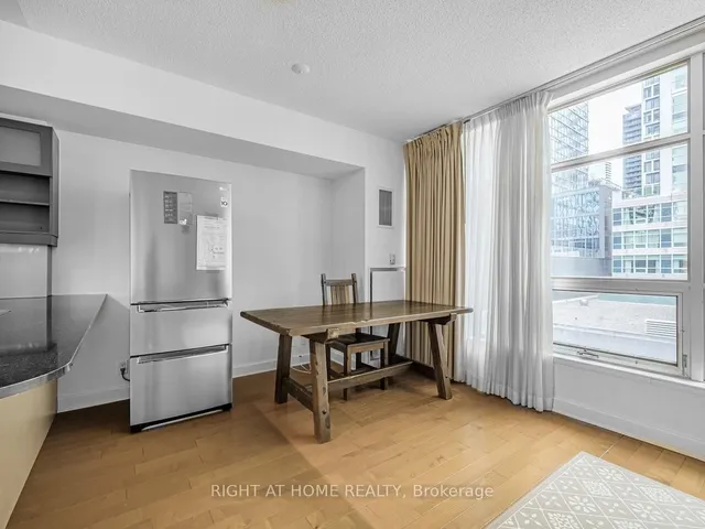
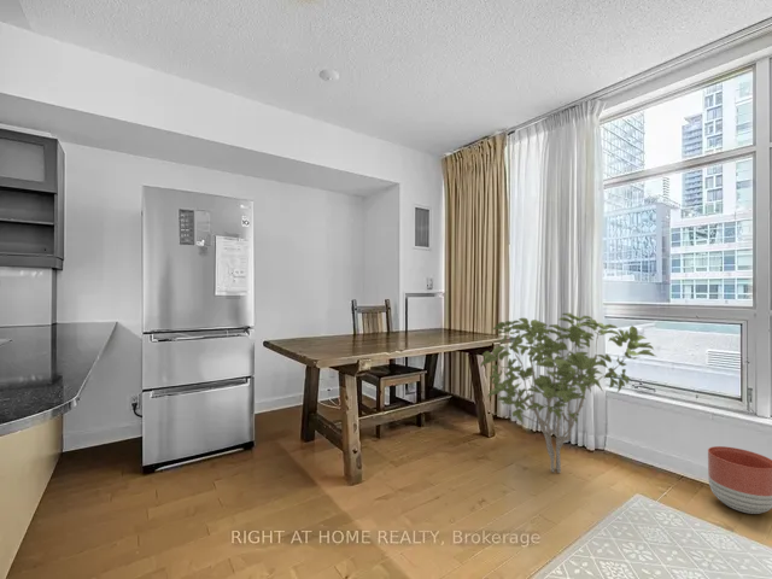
+ planter [707,445,772,515]
+ shrub [479,312,656,474]
